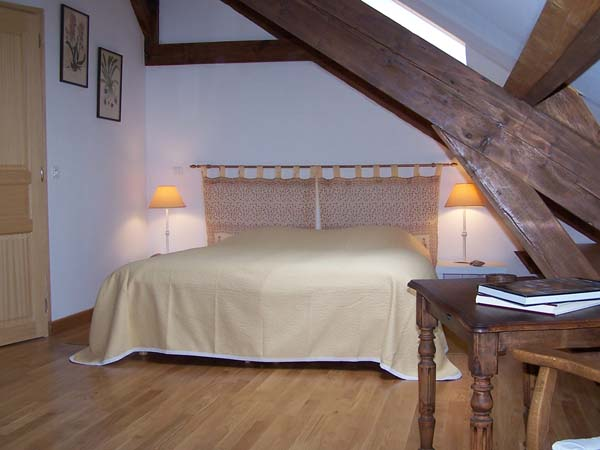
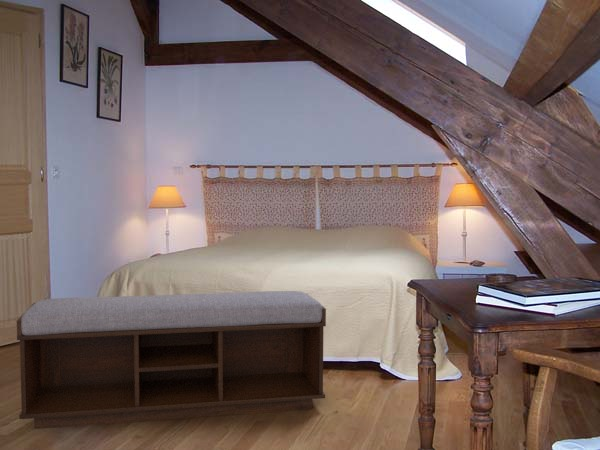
+ bench [16,290,327,430]
